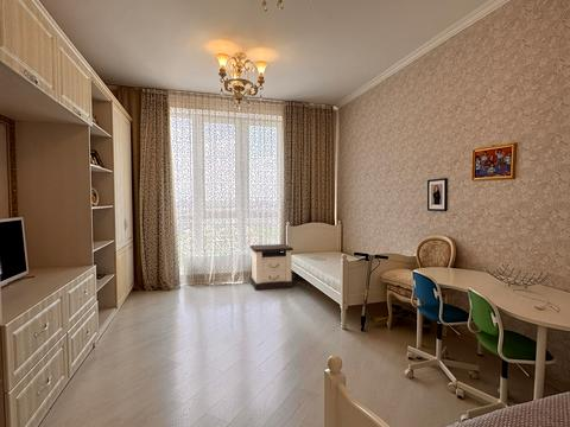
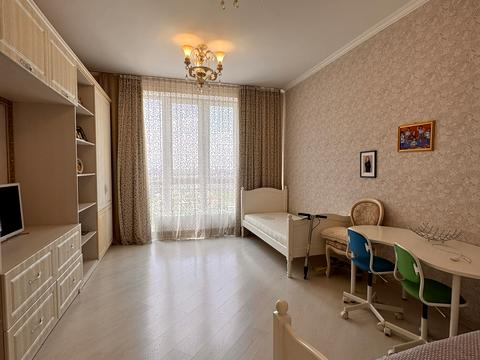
- nightstand [249,243,294,292]
